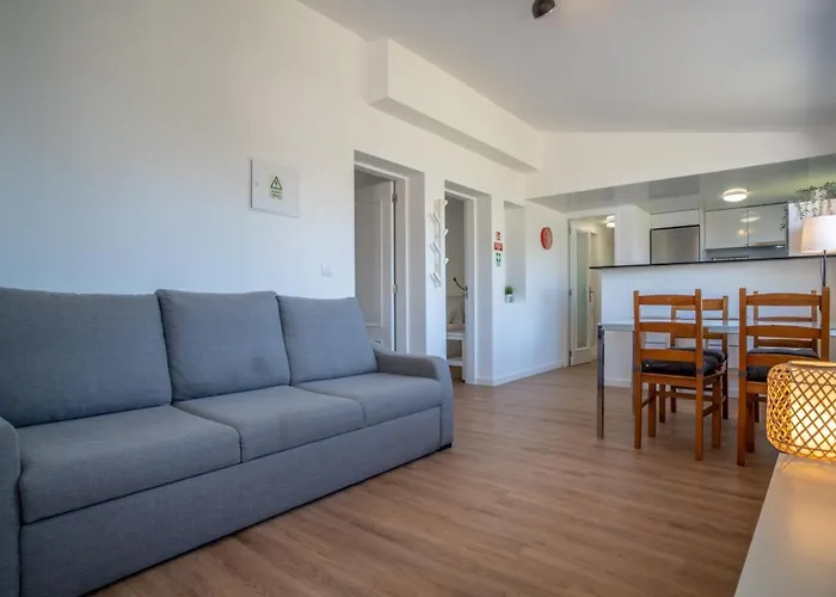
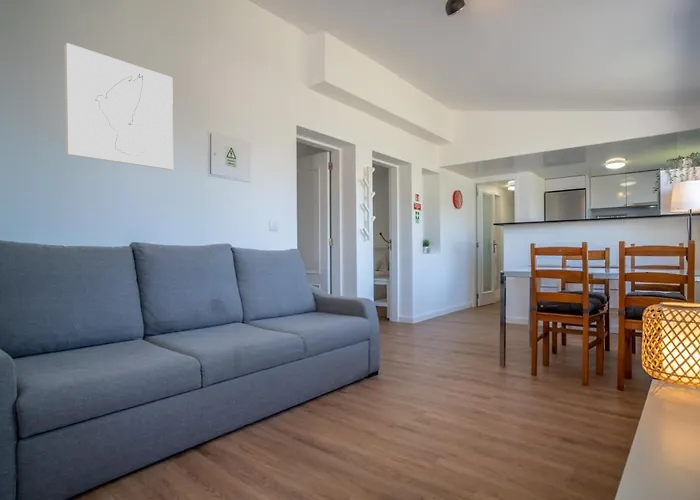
+ wall art [63,42,174,171]
